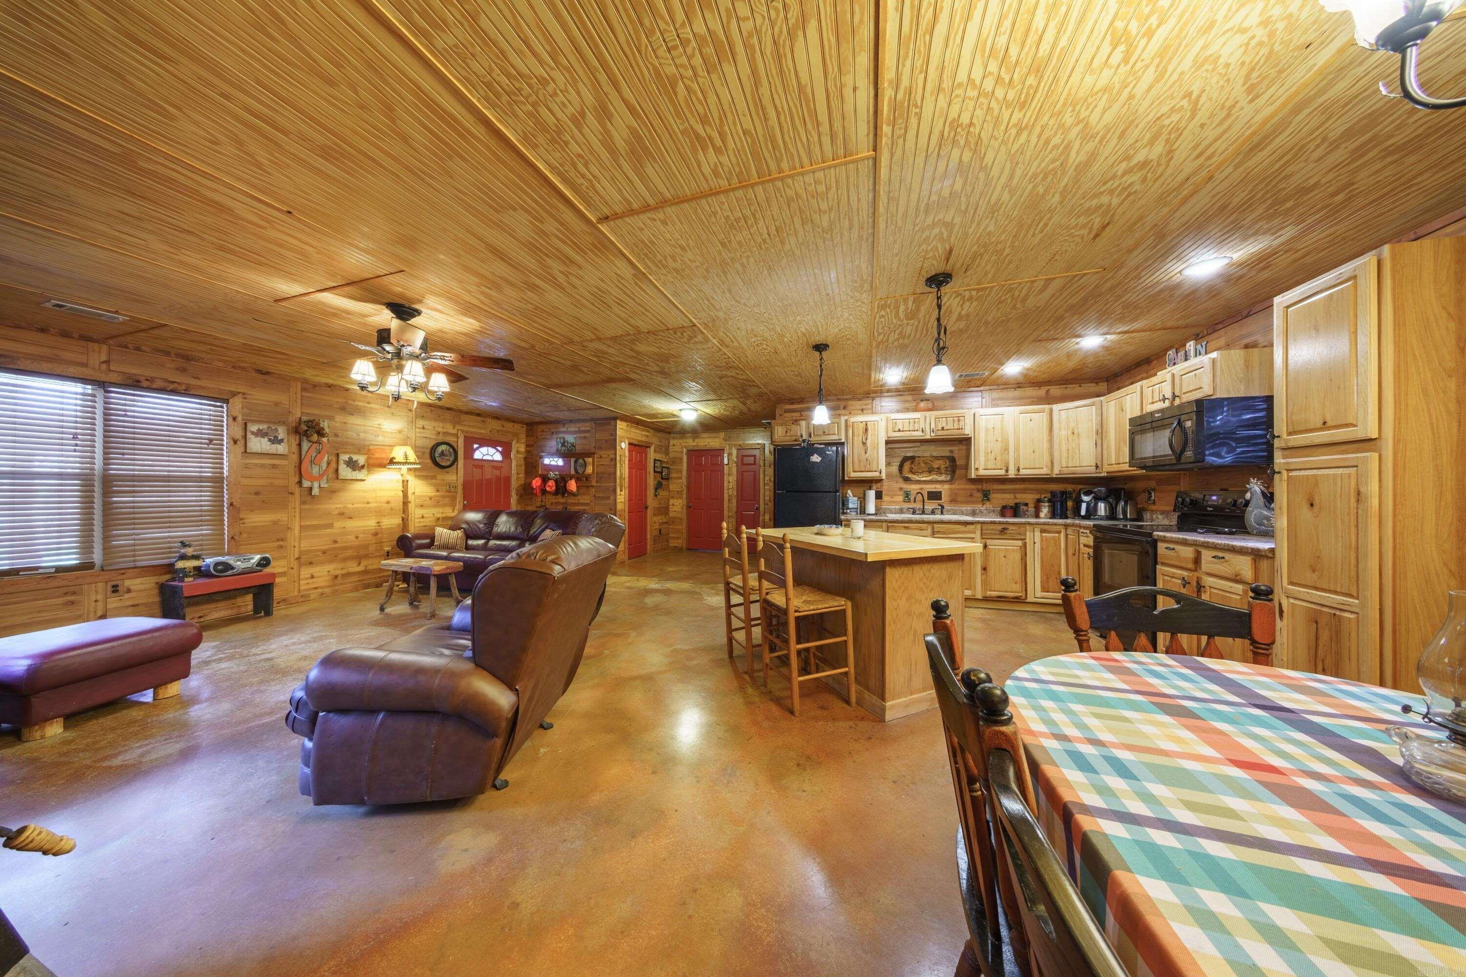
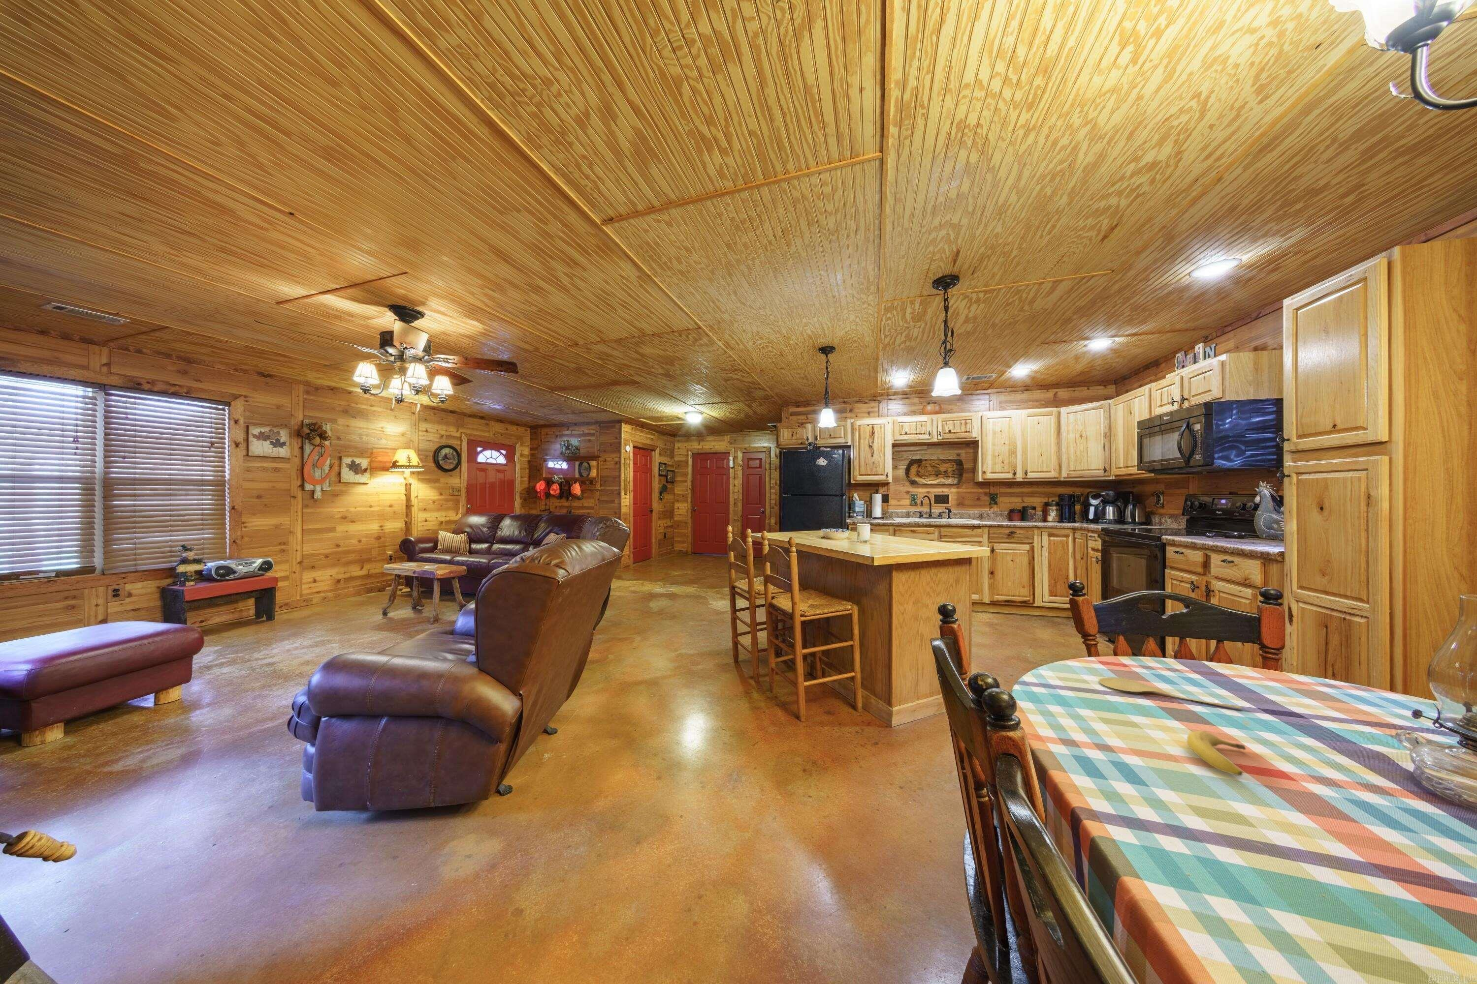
+ spoon [1098,677,1242,709]
+ fruit [1187,730,1246,776]
